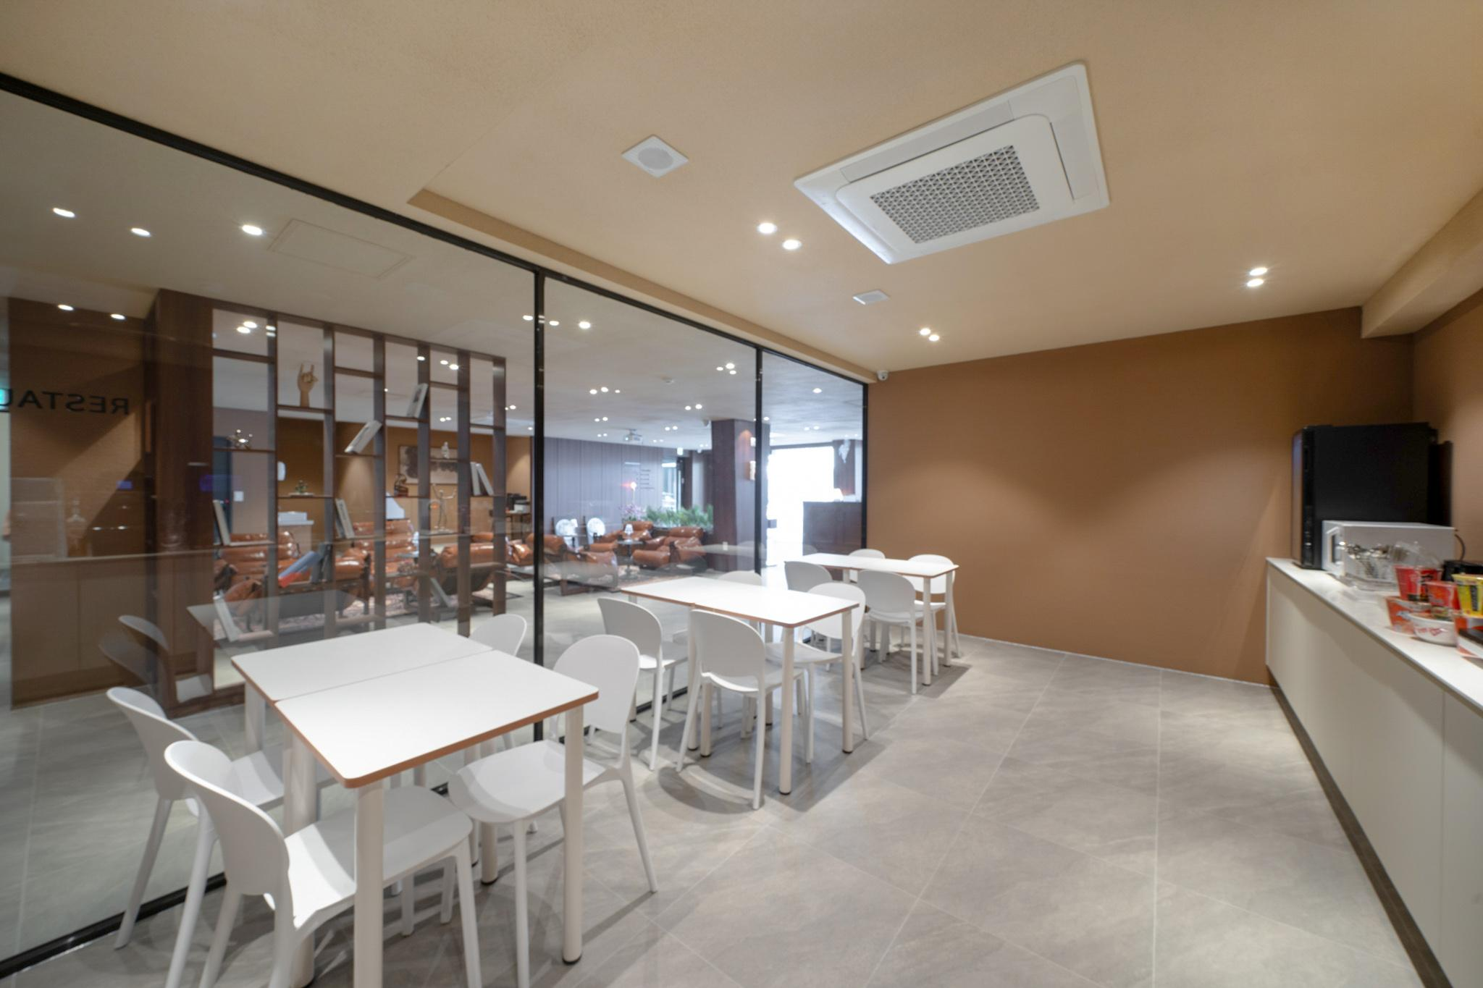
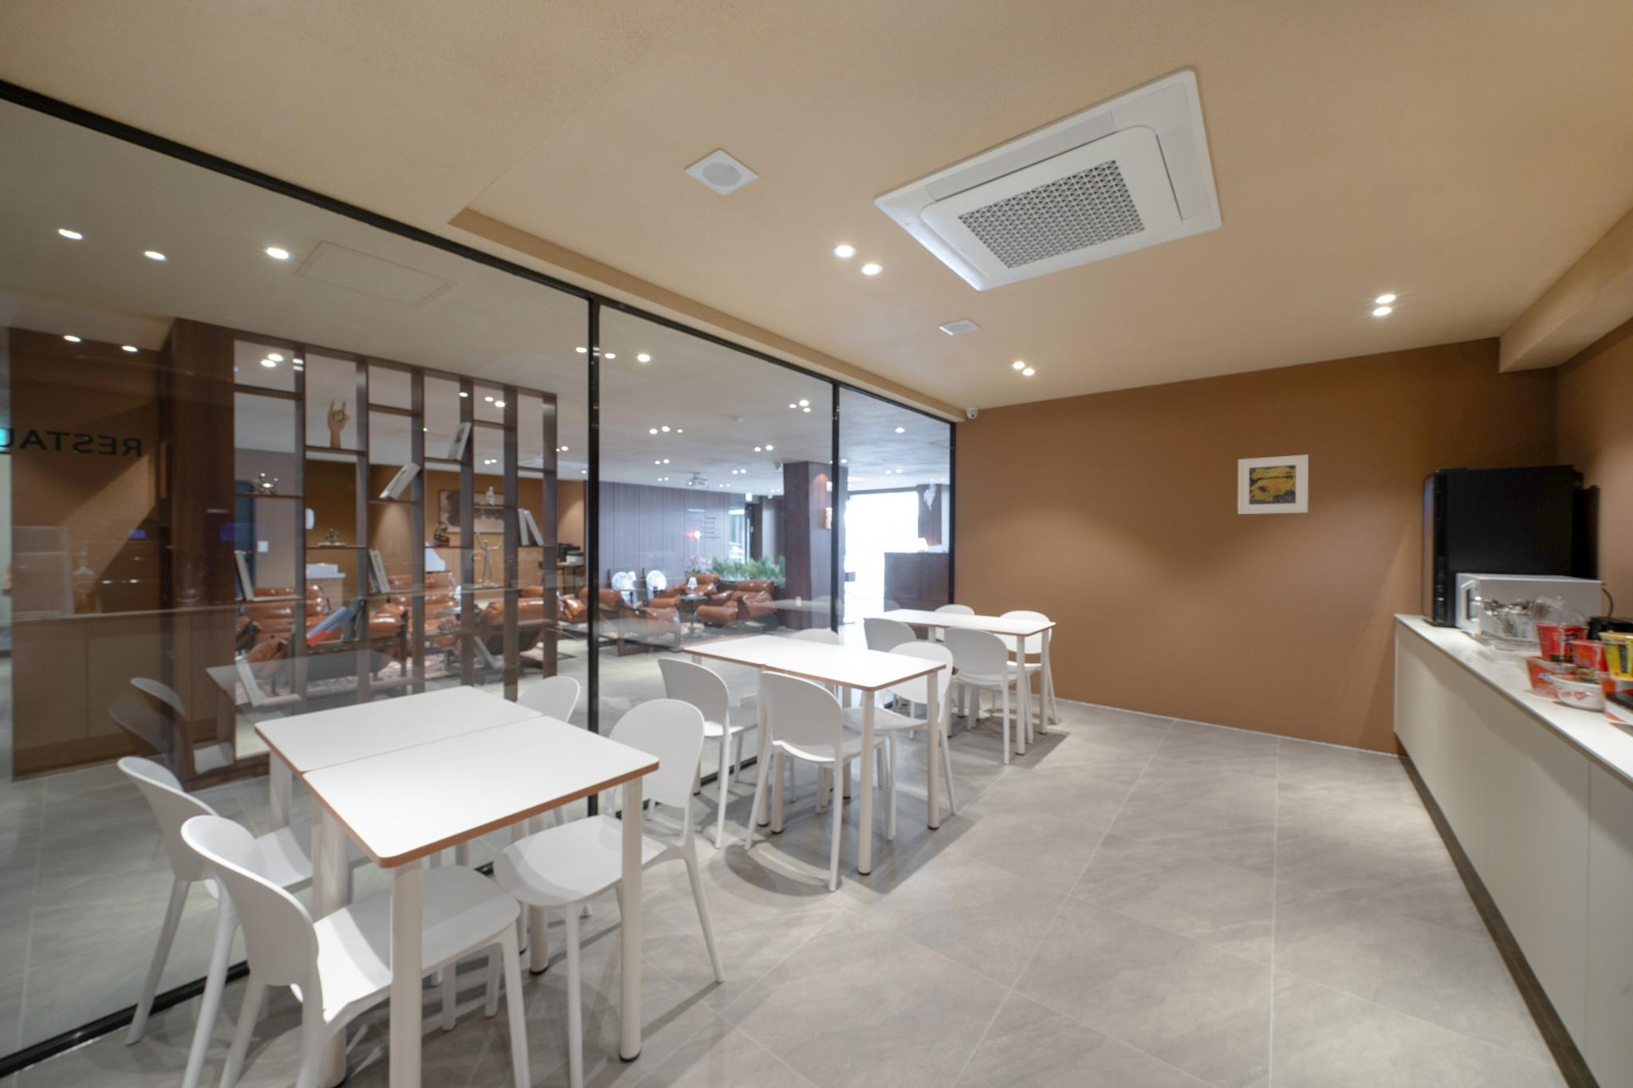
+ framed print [1237,453,1309,515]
